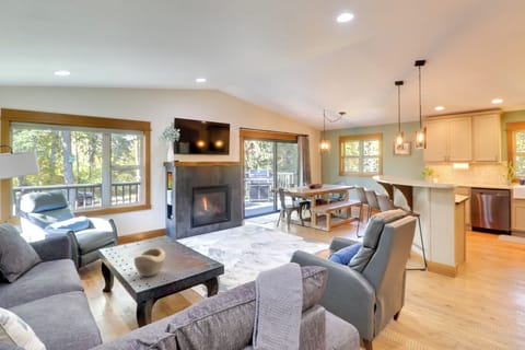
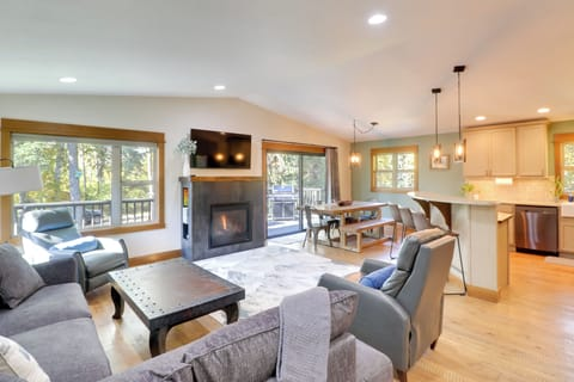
- decorative bowl [133,247,166,278]
